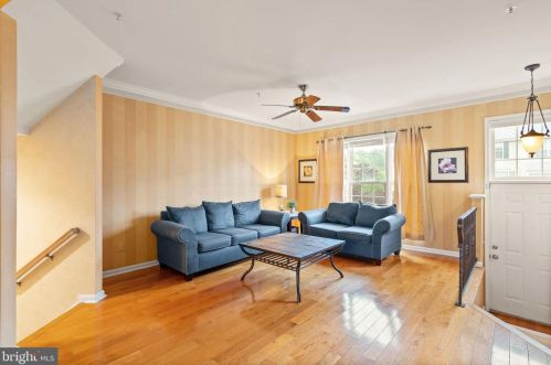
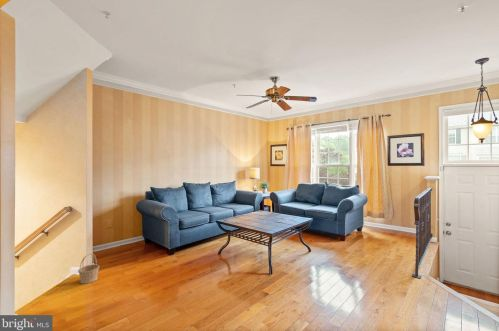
+ basket [77,252,101,284]
